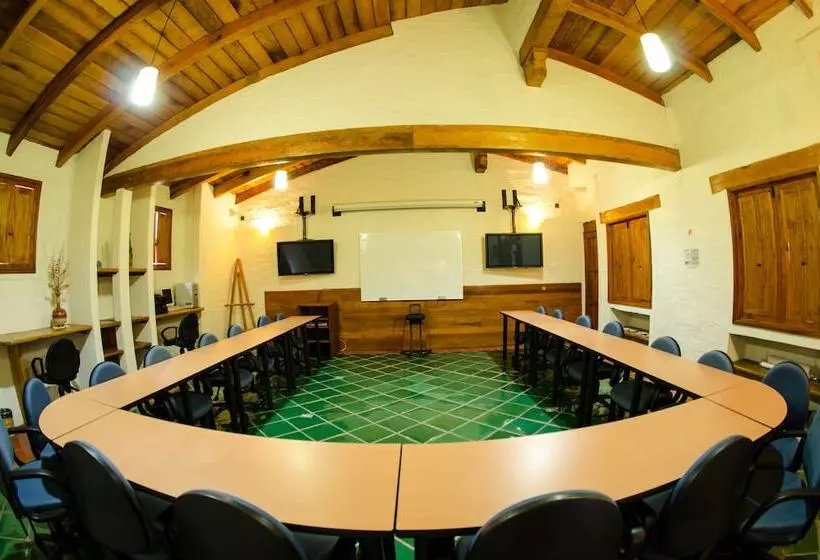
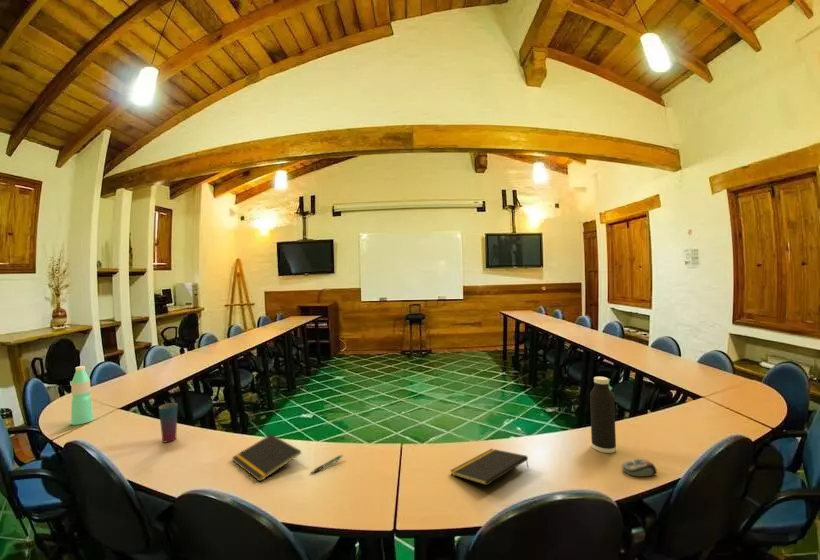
+ water bottle [70,365,94,426]
+ cup [158,402,178,443]
+ notepad [449,448,530,486]
+ pen [310,454,344,474]
+ notepad [231,433,302,482]
+ computer mouse [622,458,658,478]
+ water bottle [589,375,617,454]
